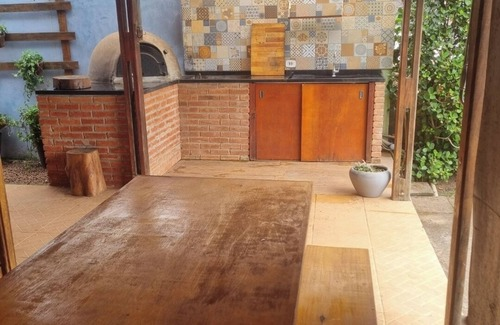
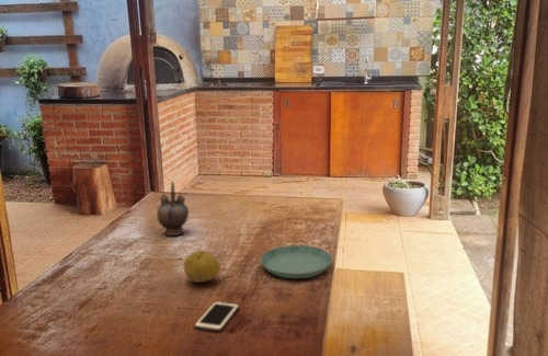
+ teapot [156,180,190,237]
+ fruit [183,249,221,284]
+ saucer [260,244,333,279]
+ cell phone [193,300,240,333]
